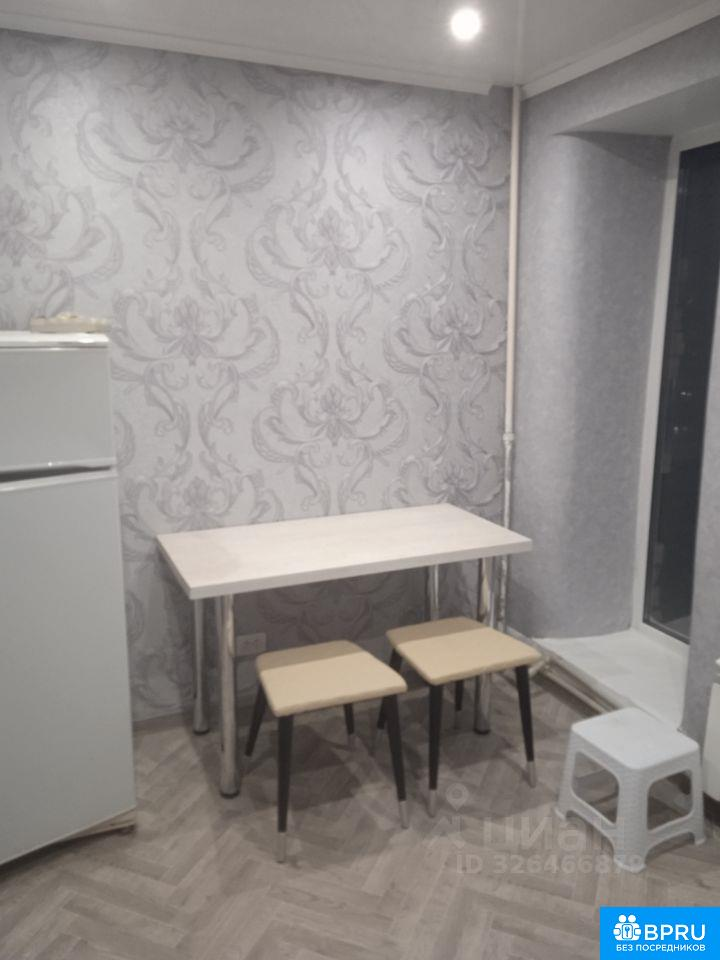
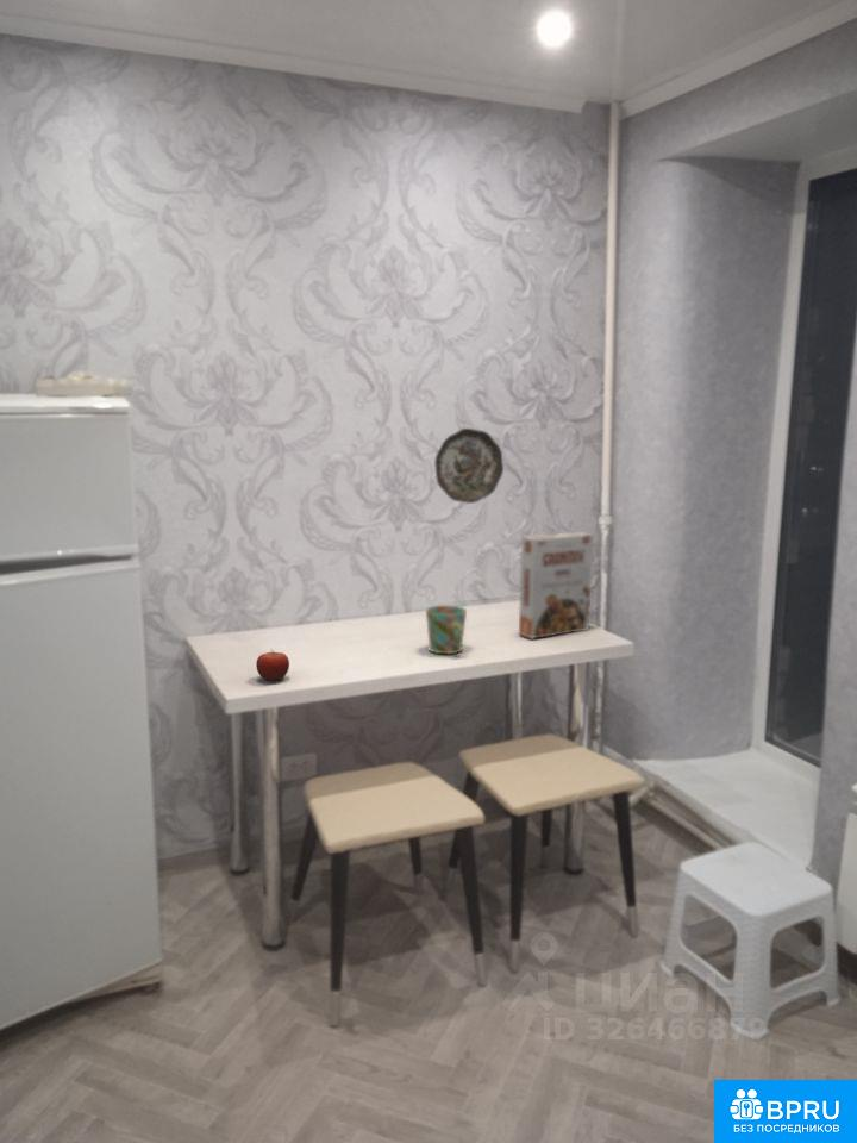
+ fruit [255,650,290,682]
+ mug [425,605,468,655]
+ decorative plate [433,427,505,505]
+ cereal box [518,531,594,641]
